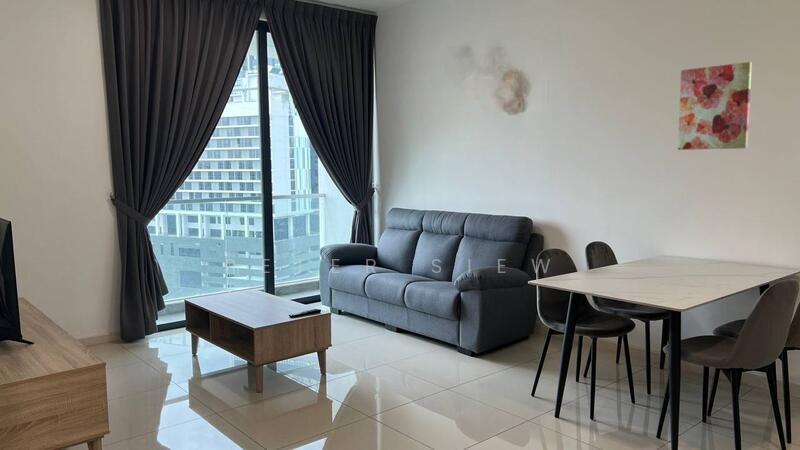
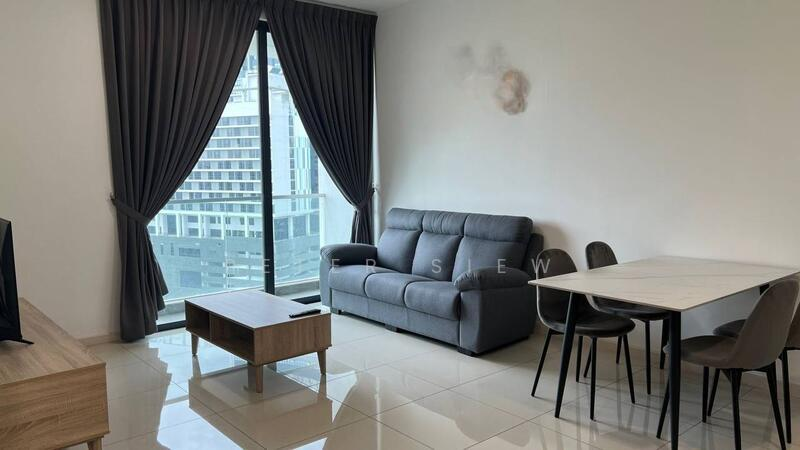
- wall art [677,61,753,151]
